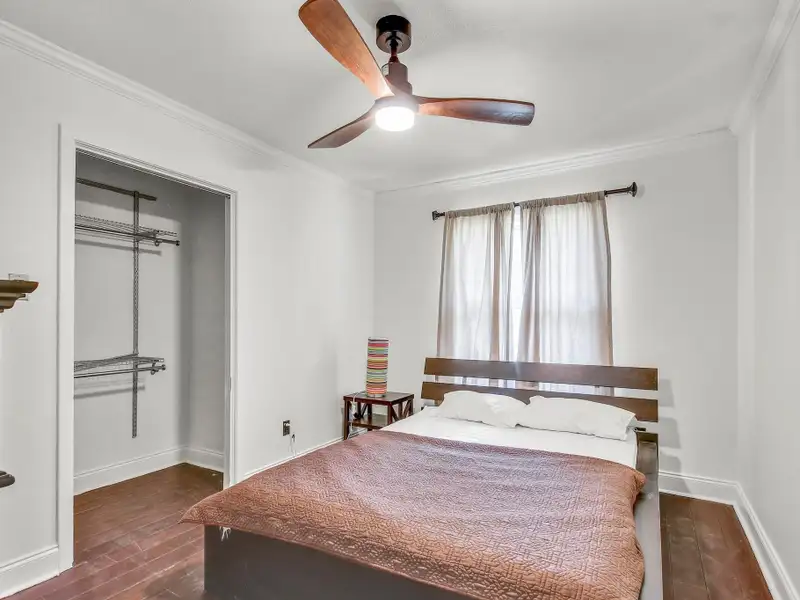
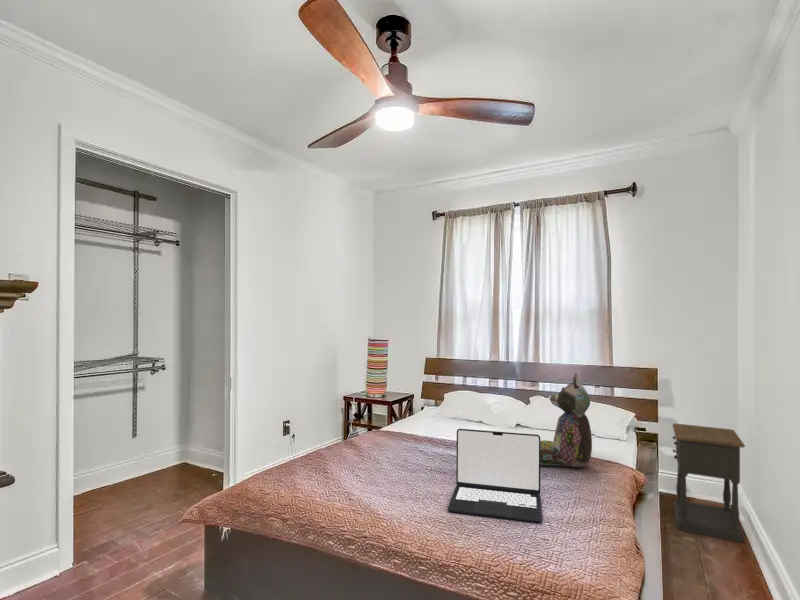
+ stuffed bear [540,372,593,468]
+ nightstand [672,422,746,543]
+ laptop [447,428,543,523]
